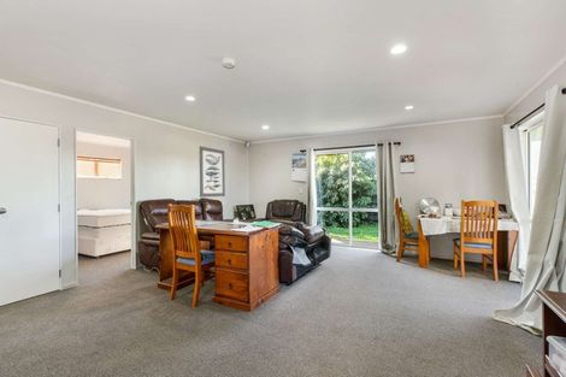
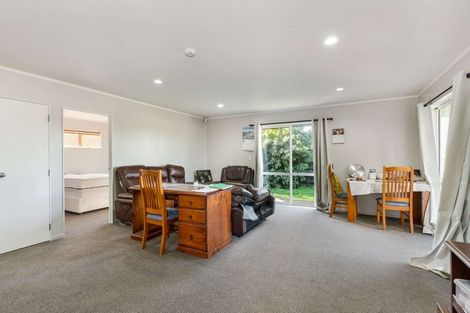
- wall art [199,146,226,199]
